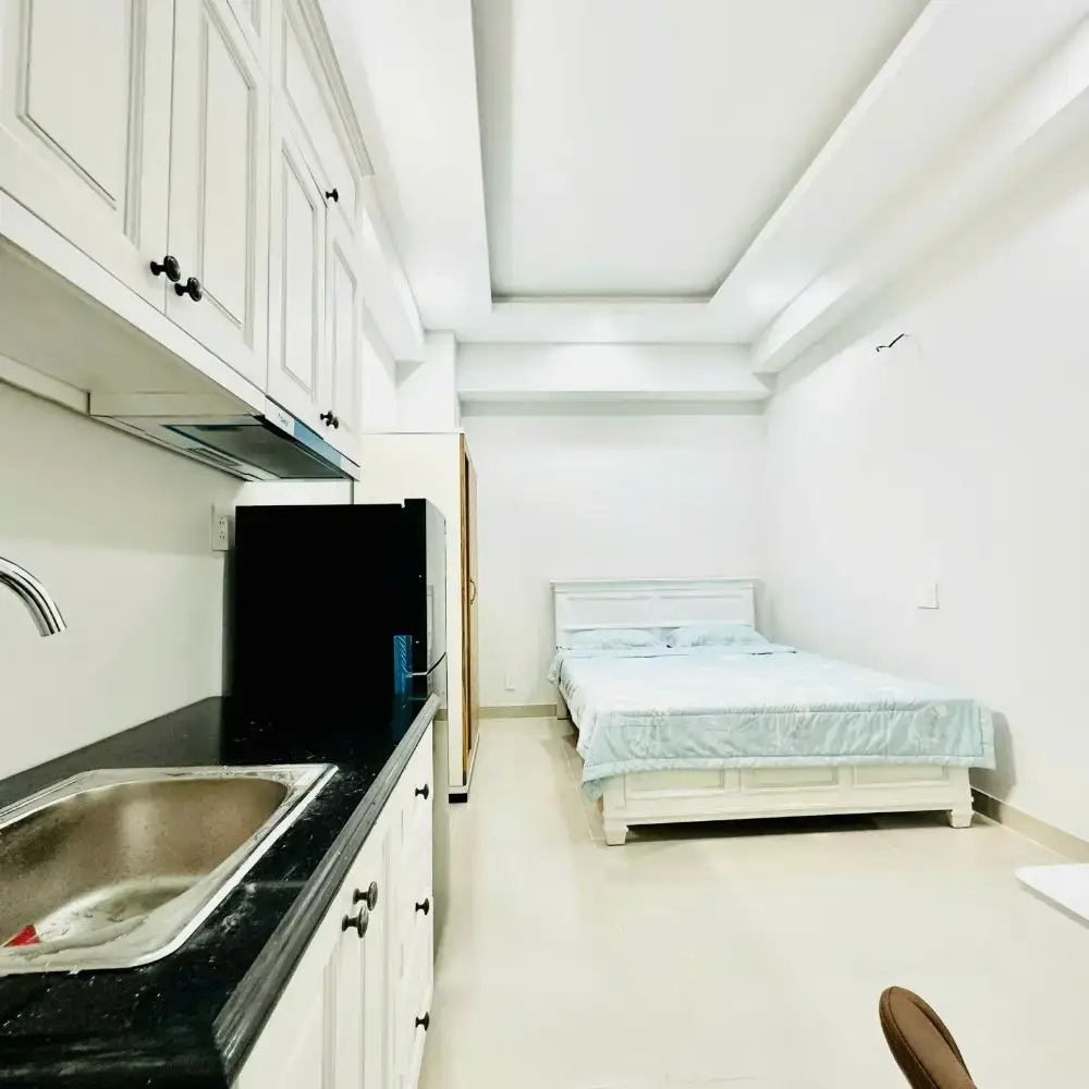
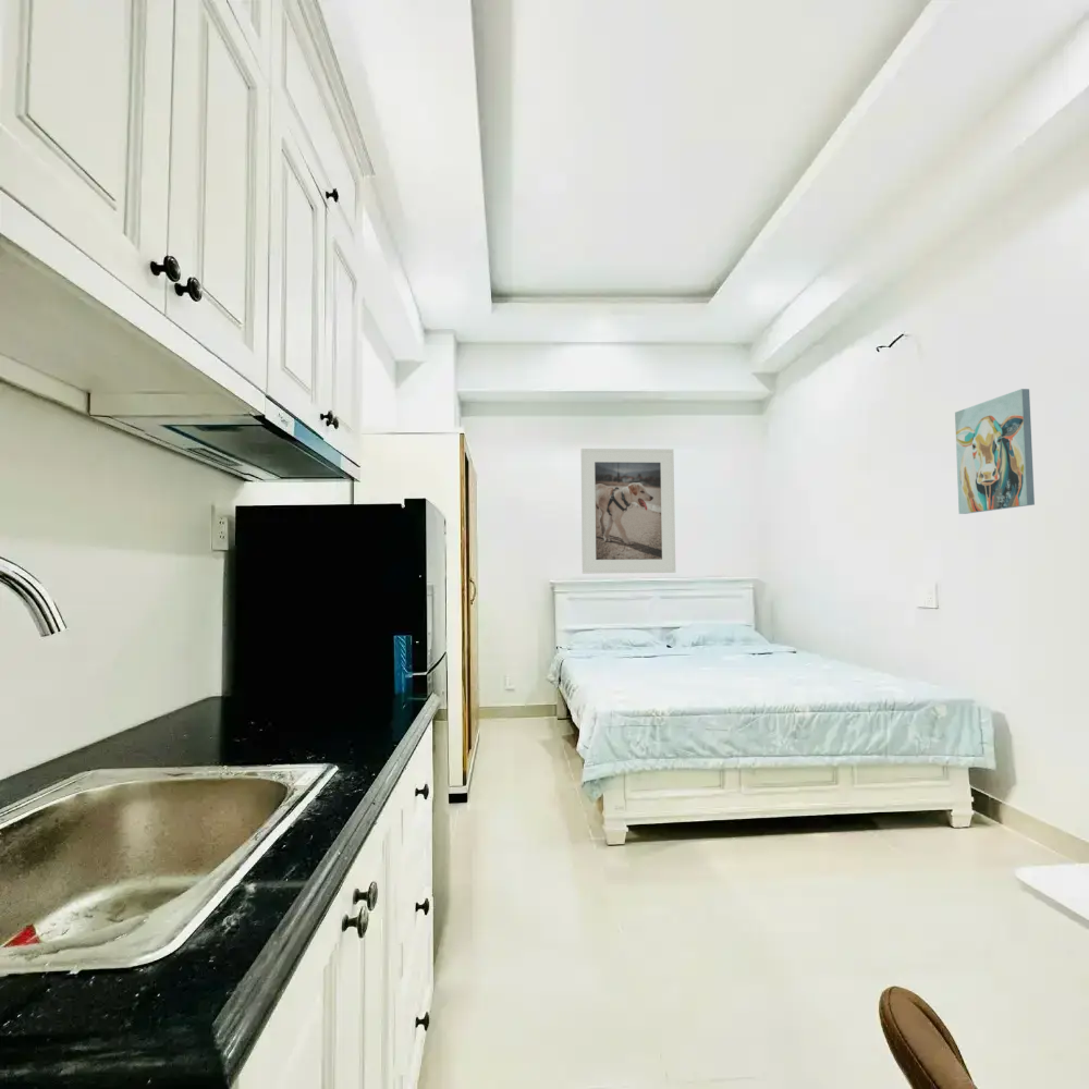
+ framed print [580,448,676,575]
+ wall art [954,388,1036,515]
